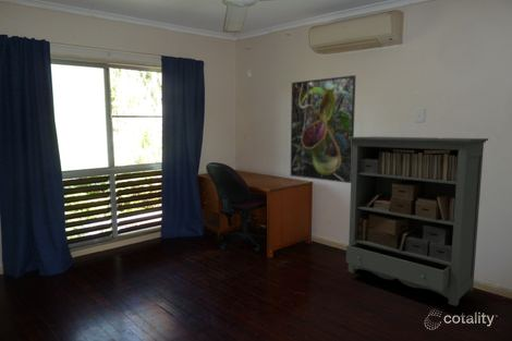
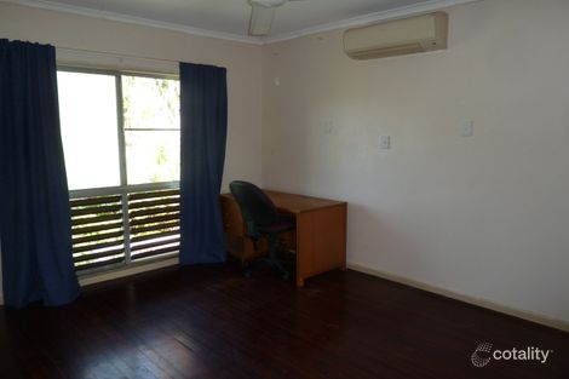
- bookshelf [345,135,489,307]
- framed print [290,74,356,184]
